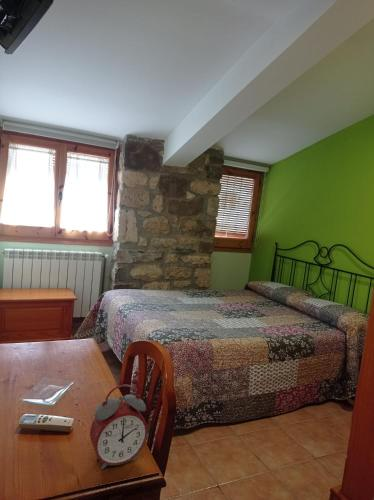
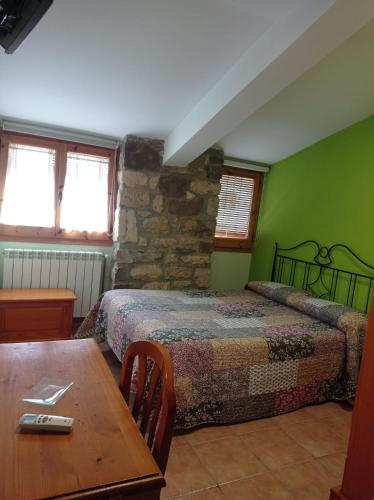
- alarm clock [89,384,149,470]
